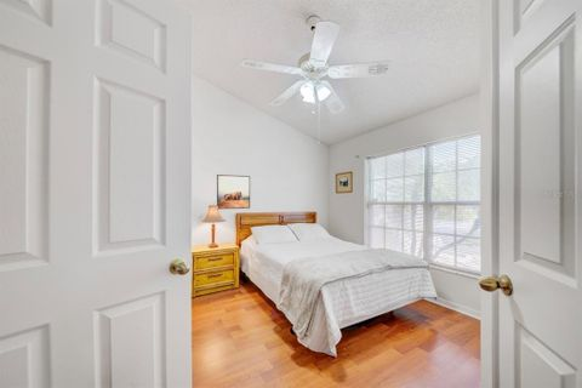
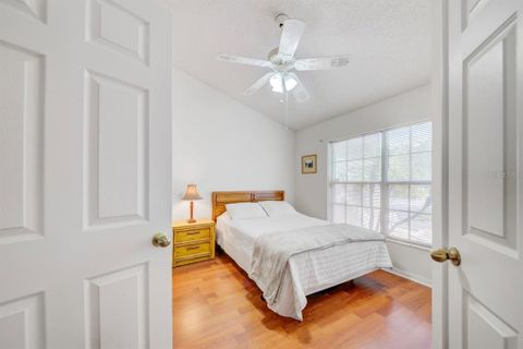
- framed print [216,173,251,210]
